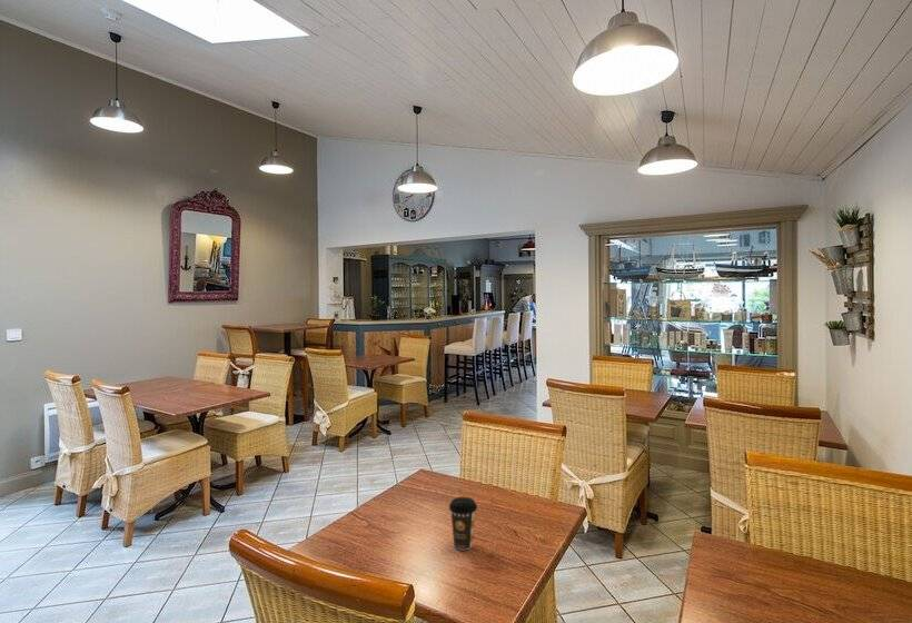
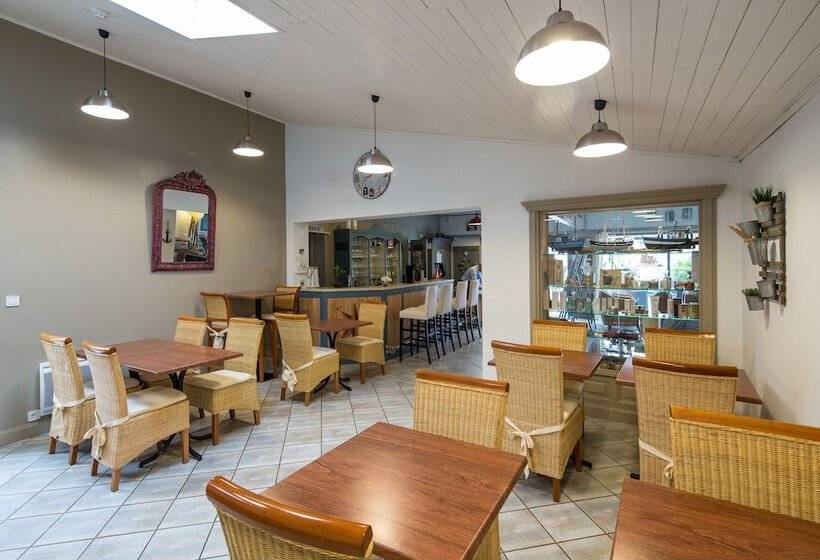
- coffee cup [448,496,478,551]
